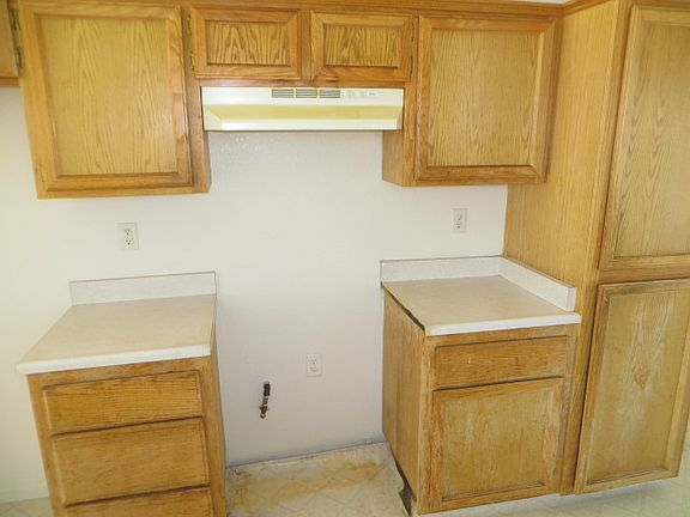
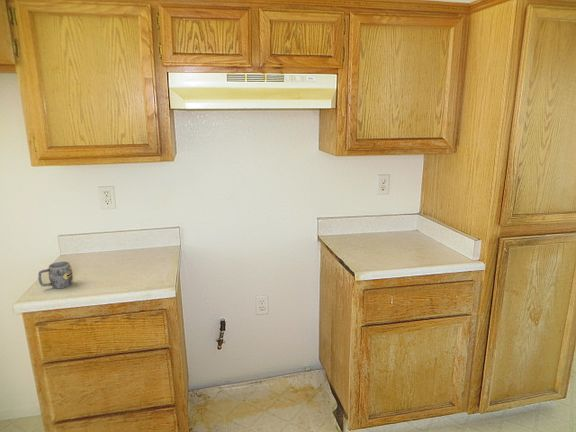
+ mug [37,261,74,289]
